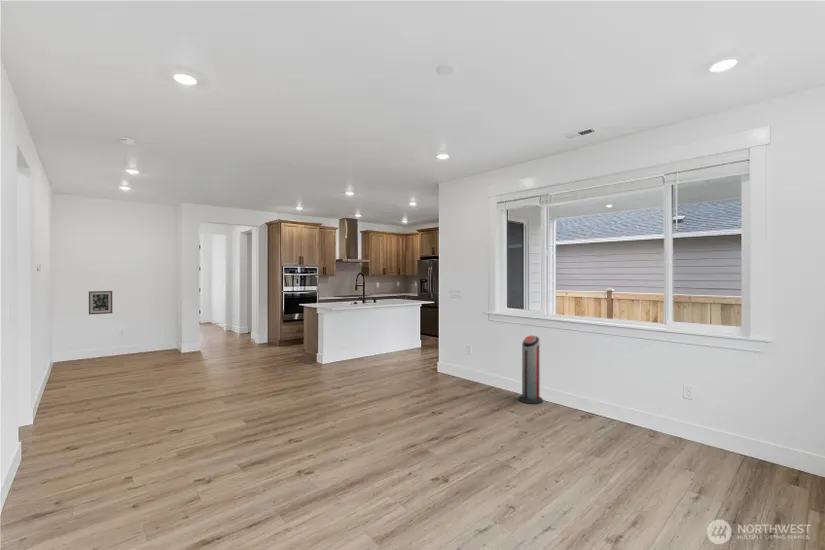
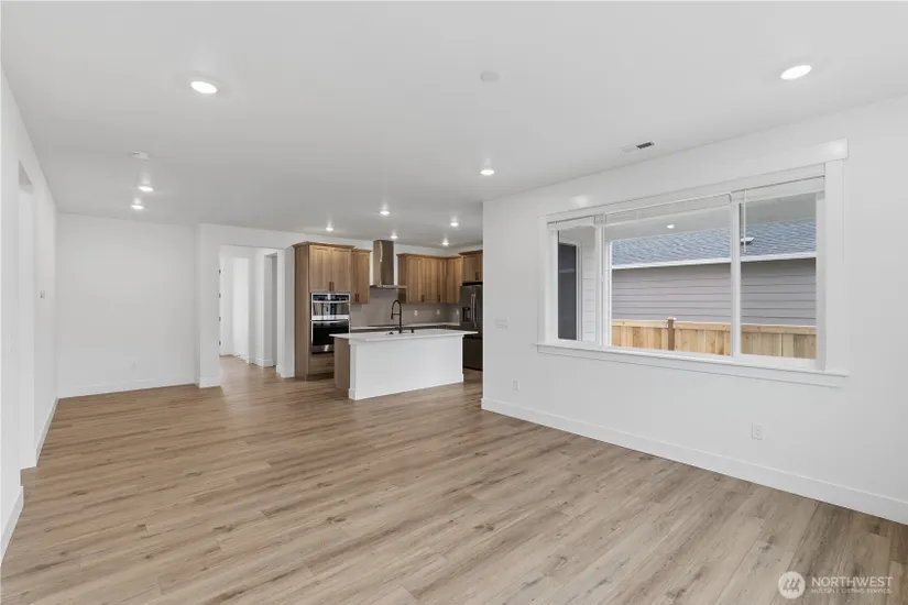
- air purifier [518,335,544,405]
- wall art [88,290,113,315]
